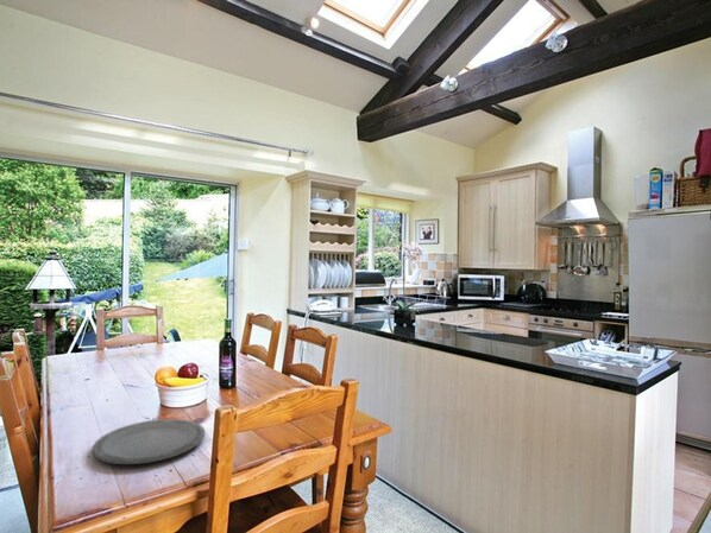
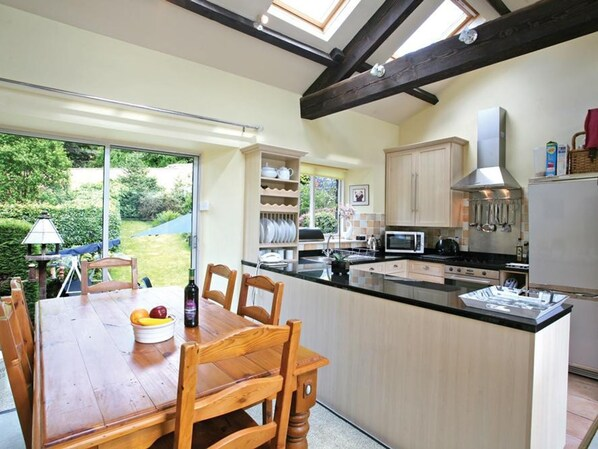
- plate [92,418,206,465]
